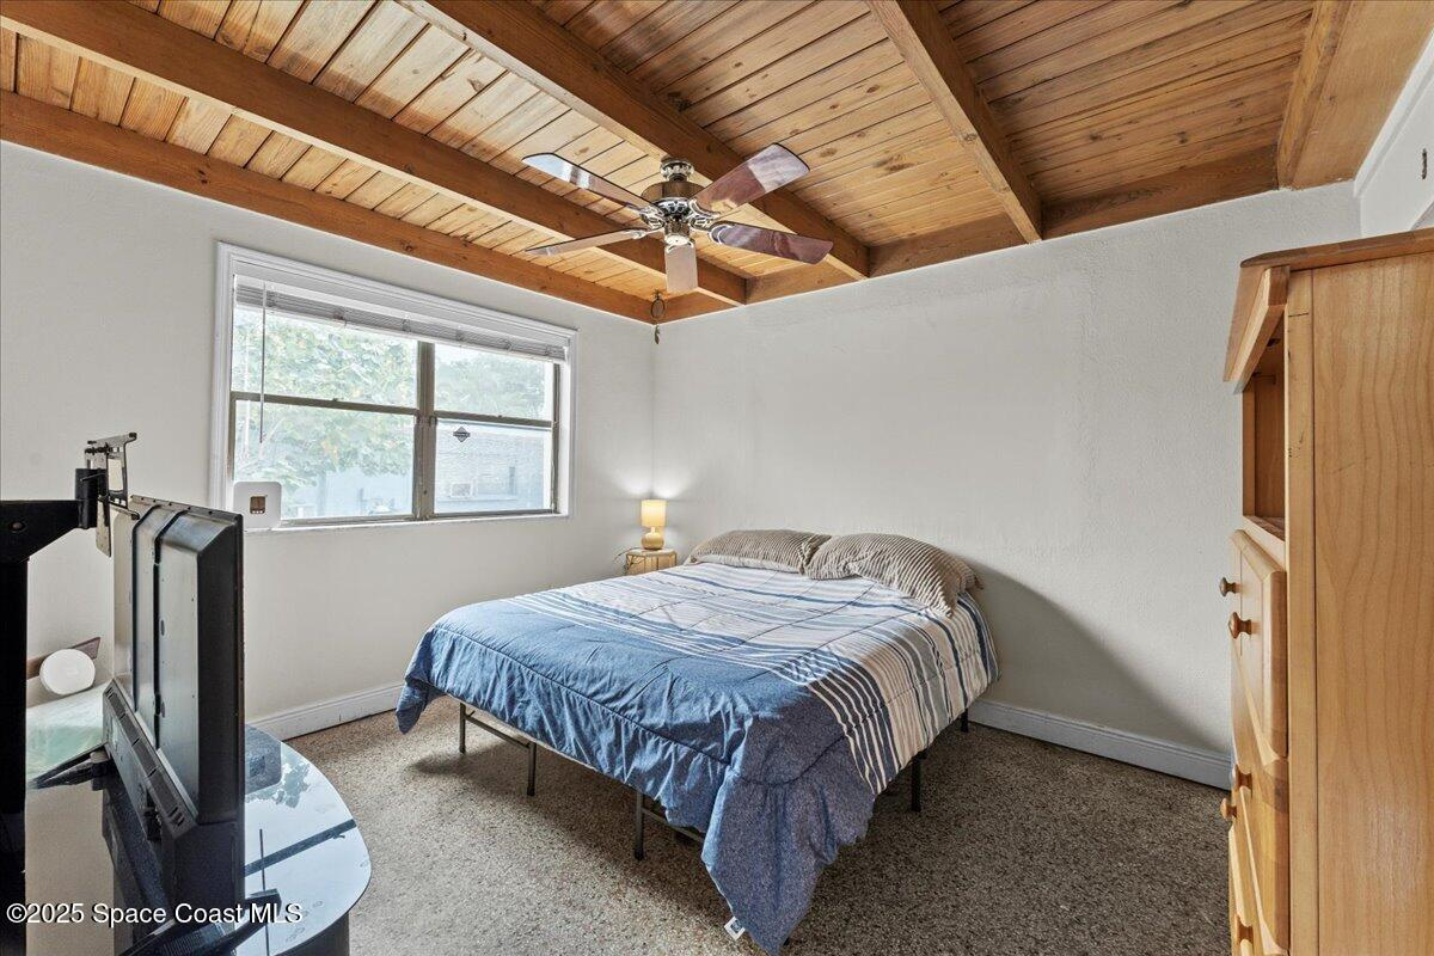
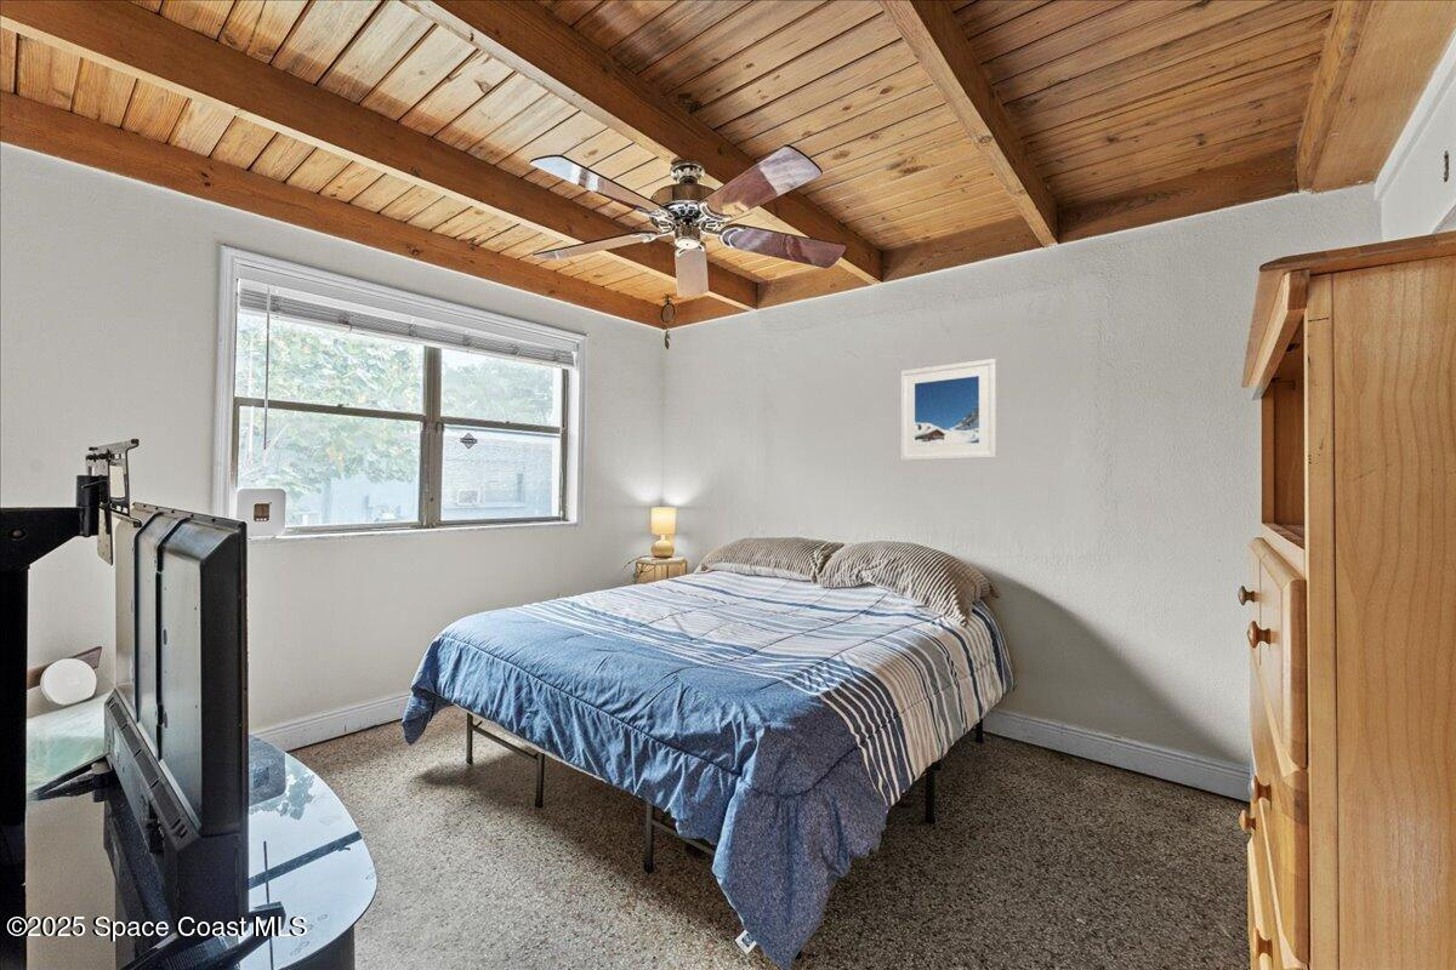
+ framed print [900,358,997,462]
